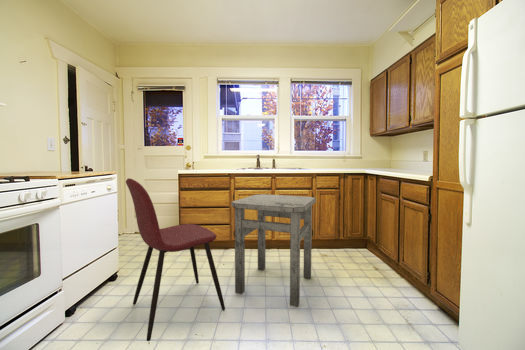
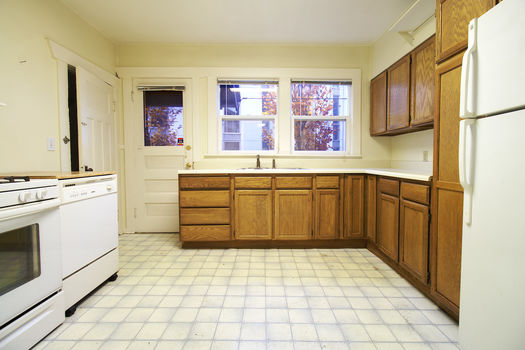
- dining chair [125,178,226,342]
- side table [230,193,317,308]
